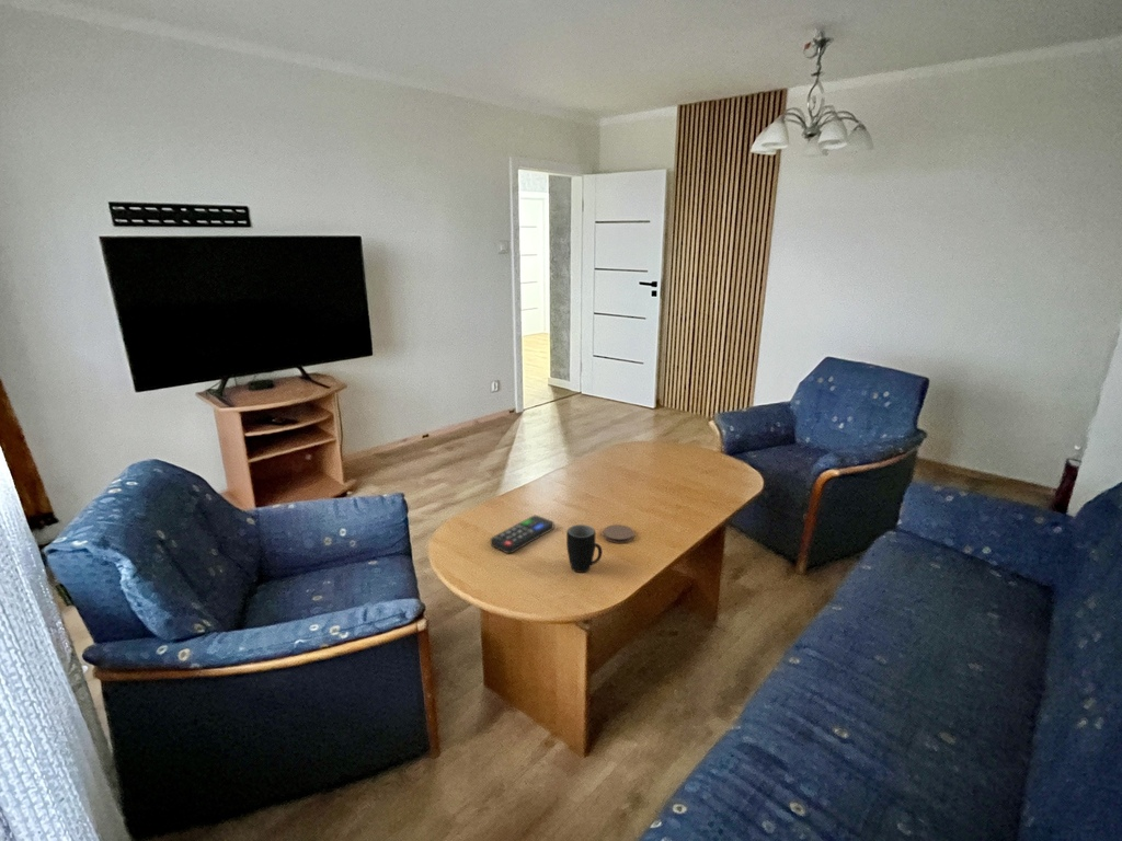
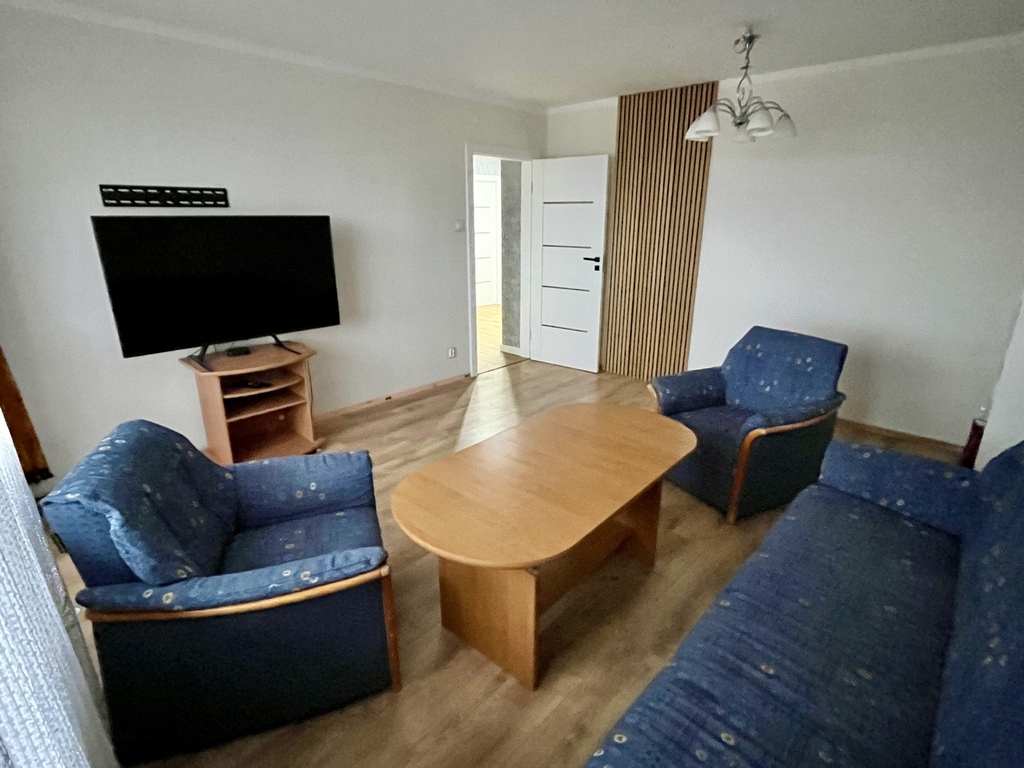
- remote control [490,515,554,554]
- coaster [603,523,636,544]
- mug [565,523,603,574]
